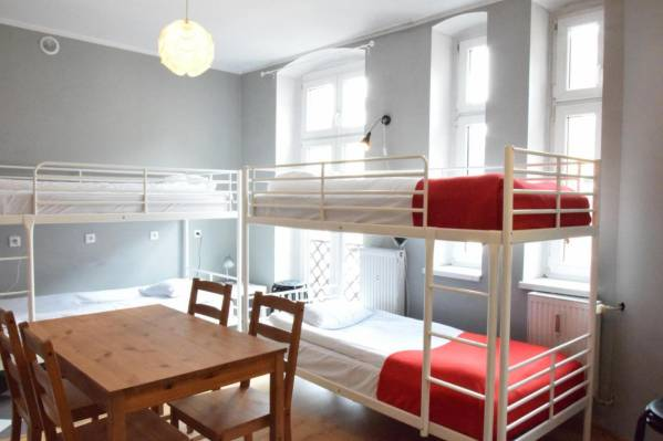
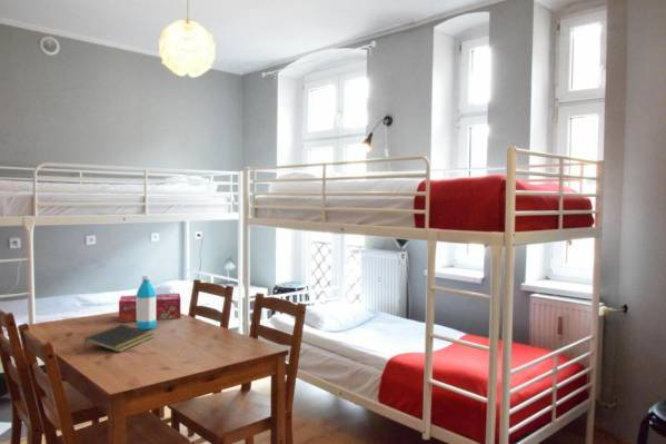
+ notepad [82,324,155,353]
+ water bottle [135,274,157,332]
+ tissue box [118,293,181,323]
